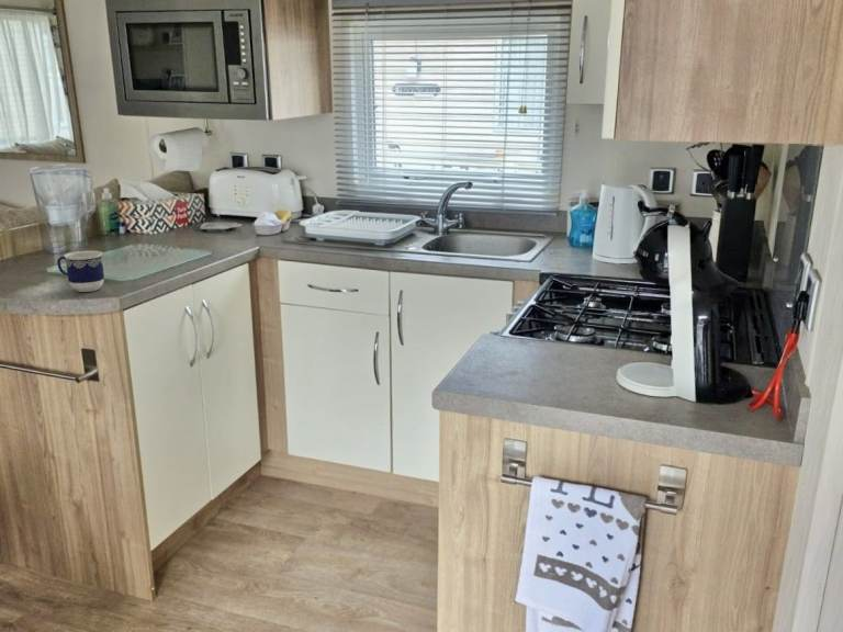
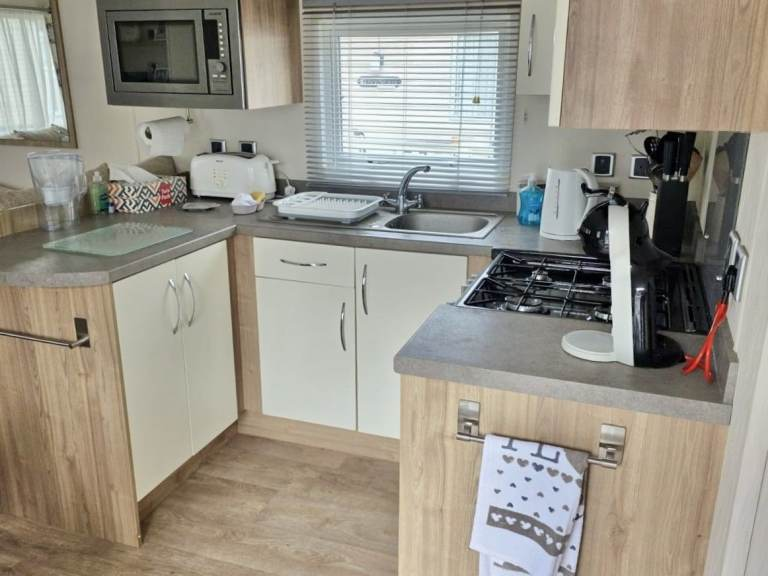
- cup [56,250,105,293]
